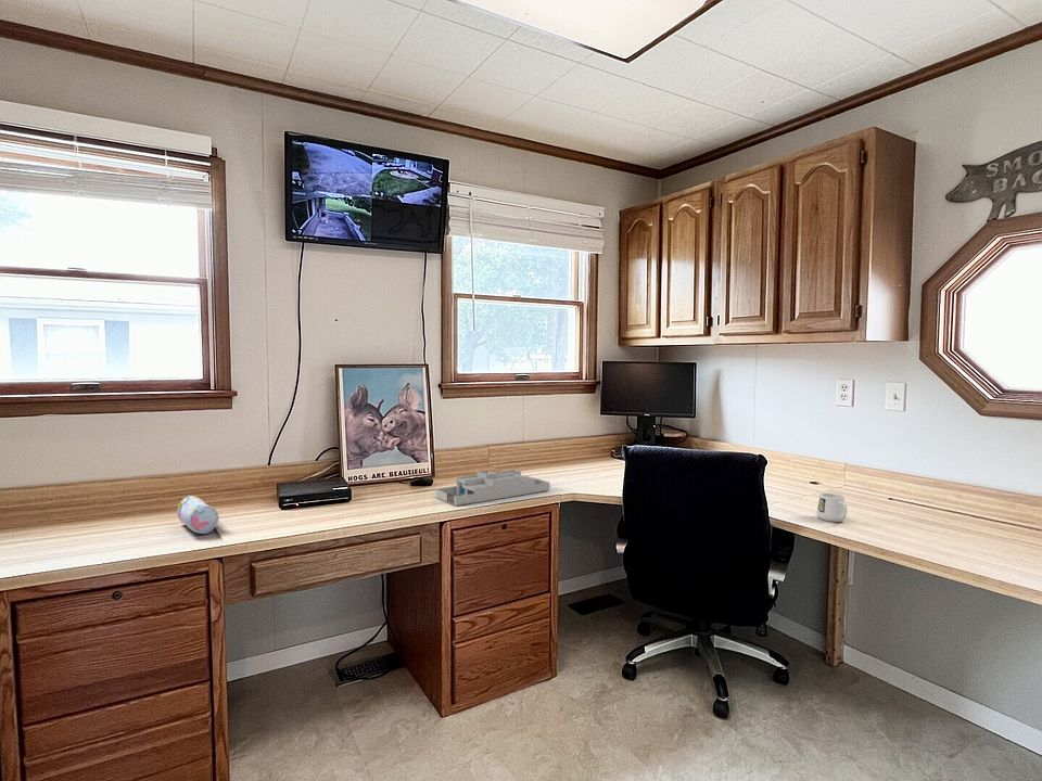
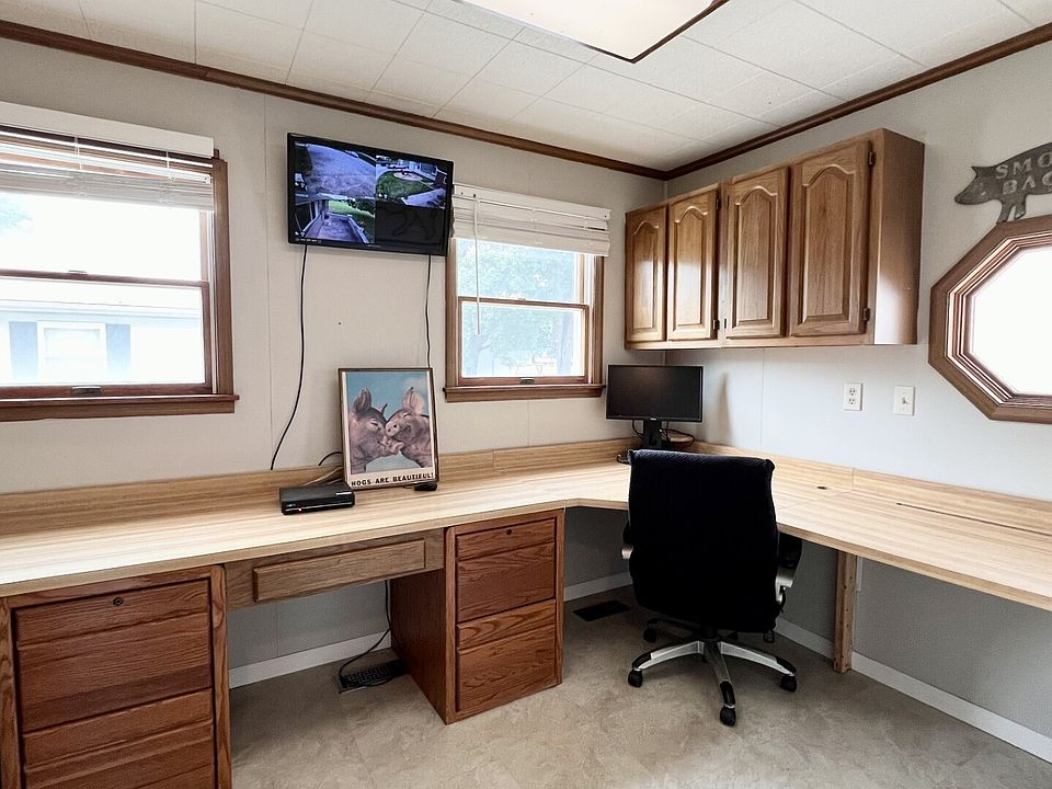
- pencil case [176,495,220,535]
- mug [816,491,848,523]
- desk organizer [435,469,550,507]
